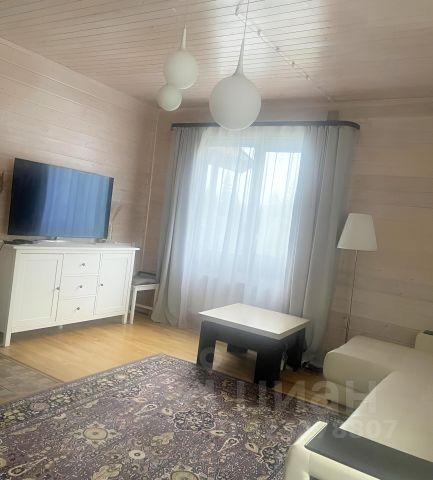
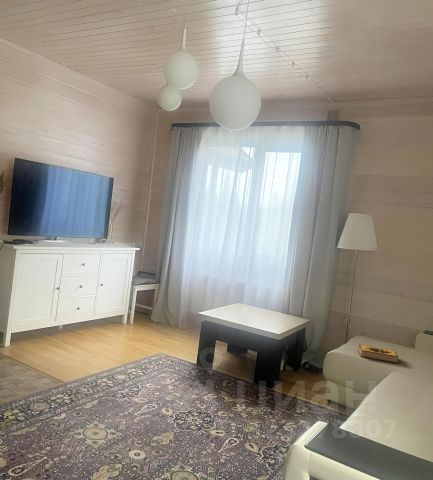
+ hardback book [358,344,399,364]
